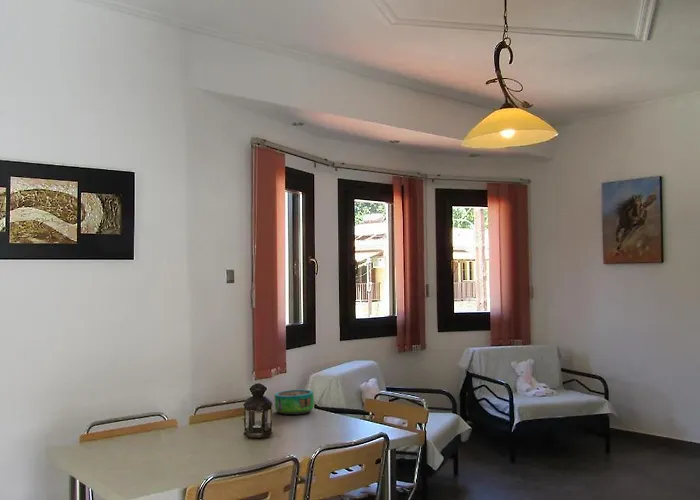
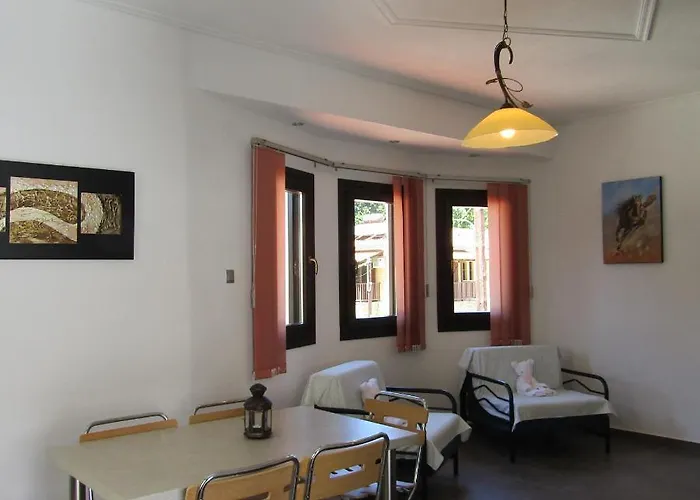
- decorative bowl [274,389,315,416]
